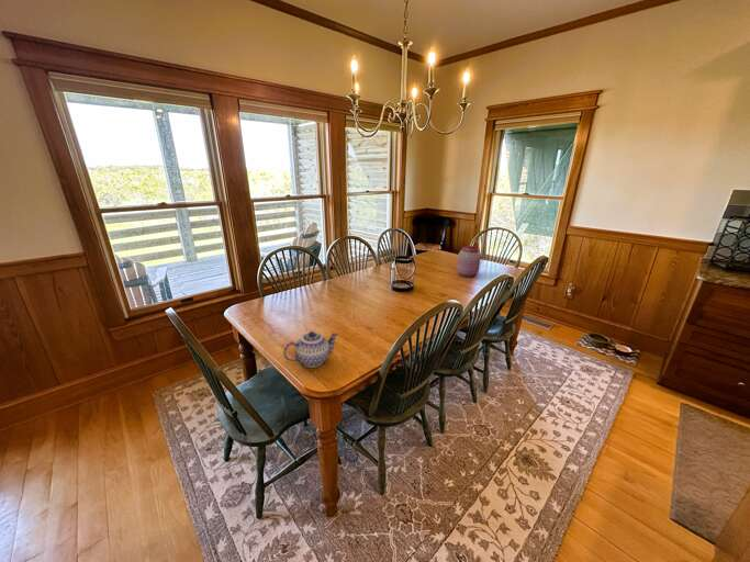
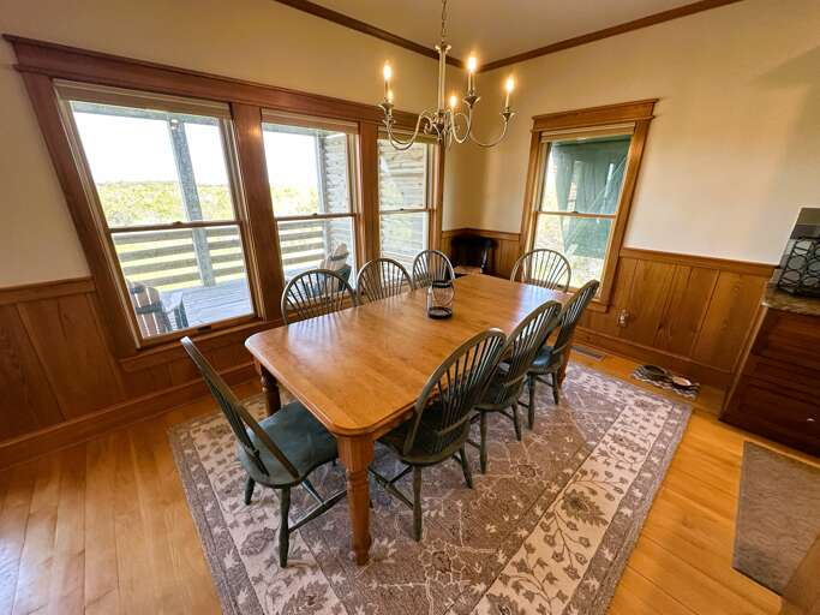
- teapot [282,330,339,369]
- jar [456,245,482,278]
